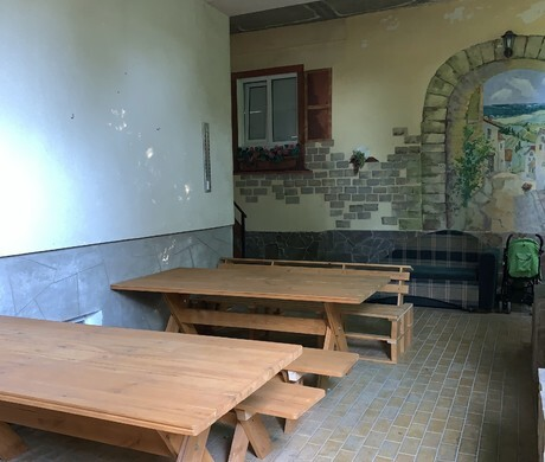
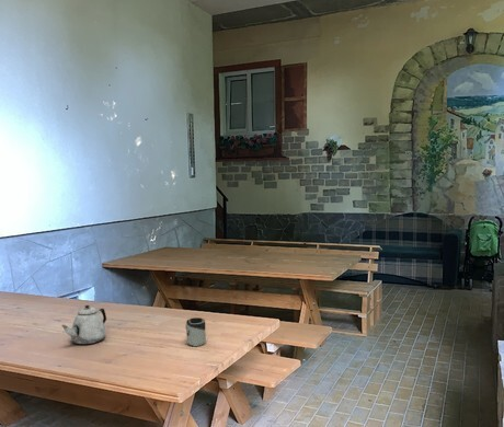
+ cup [184,316,207,347]
+ teapot [61,304,107,346]
